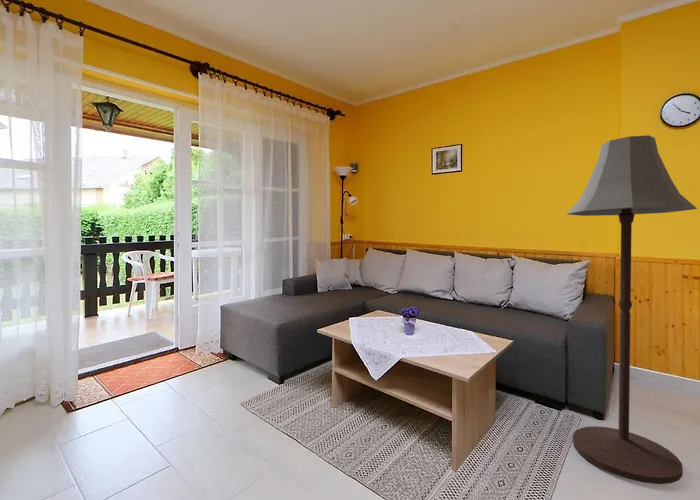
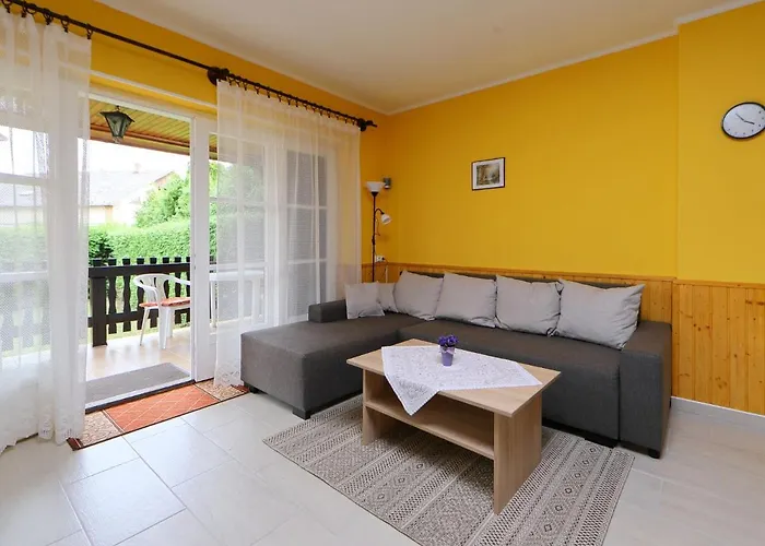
- floor lamp [566,134,698,485]
